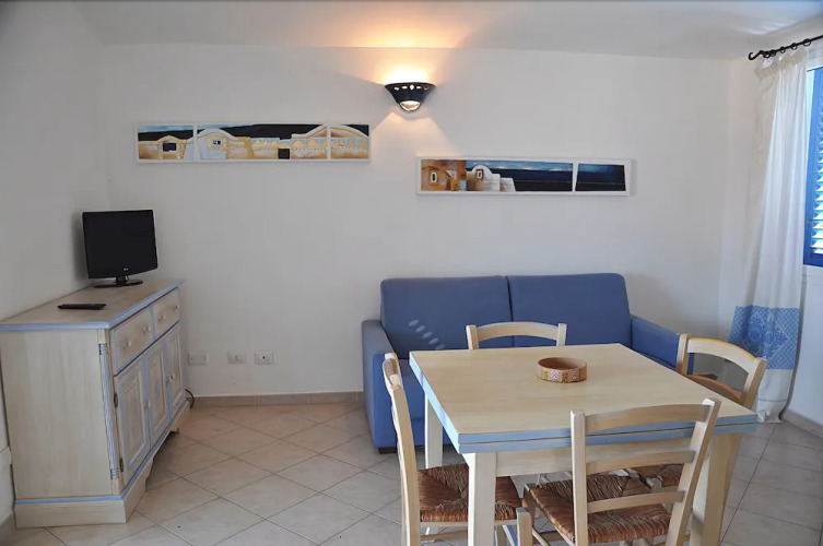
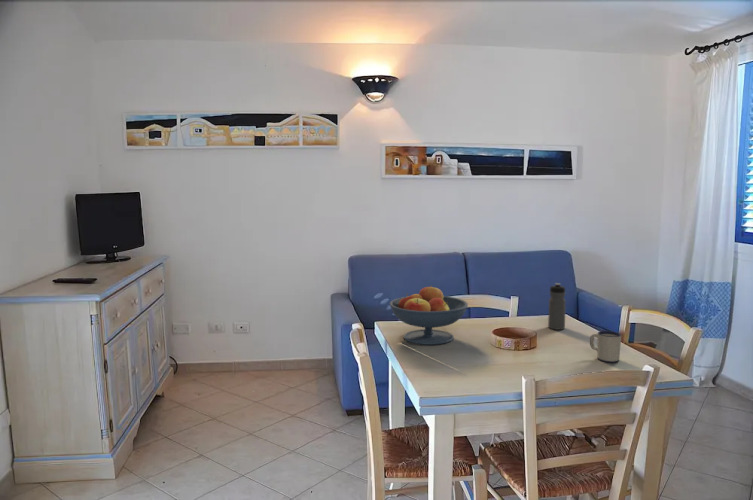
+ mug [589,330,622,364]
+ water bottle [547,282,567,331]
+ fruit bowl [388,284,469,346]
